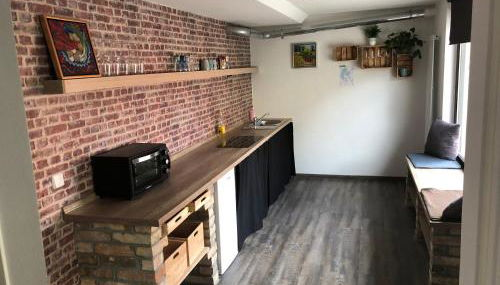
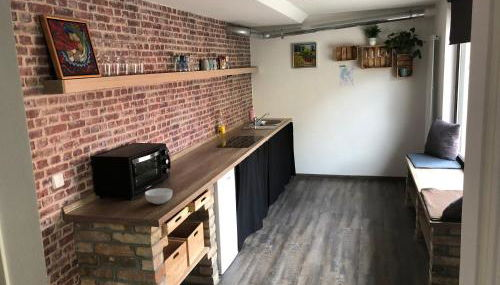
+ cereal bowl [144,187,173,205]
